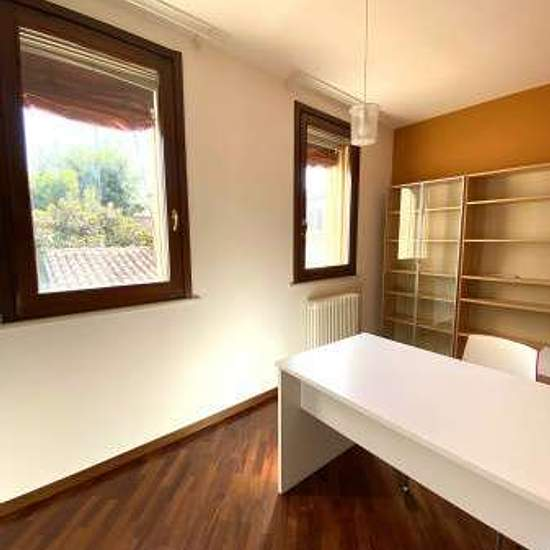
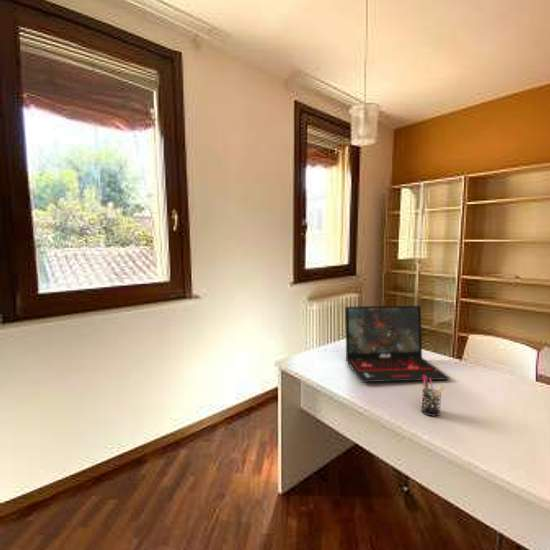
+ pen holder [420,375,445,417]
+ laptop [344,305,451,383]
